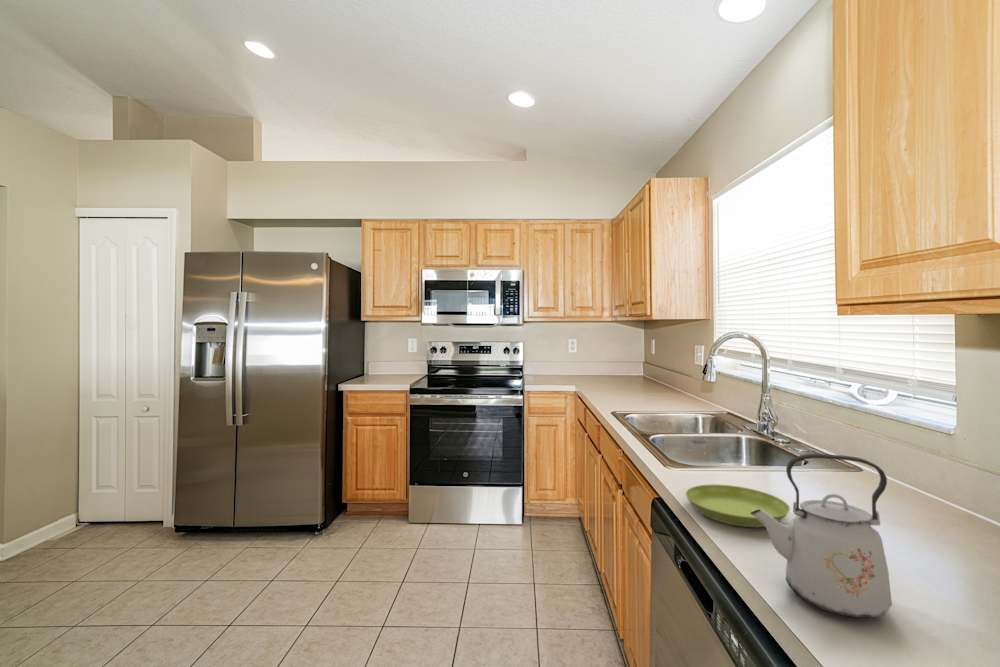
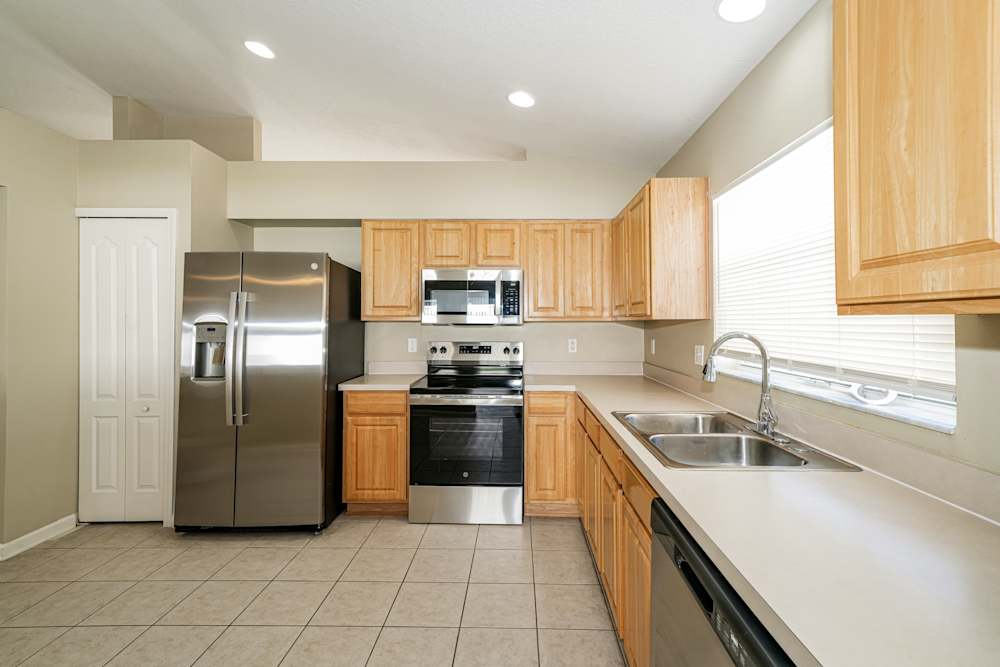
- kettle [750,453,893,619]
- saucer [684,484,791,528]
